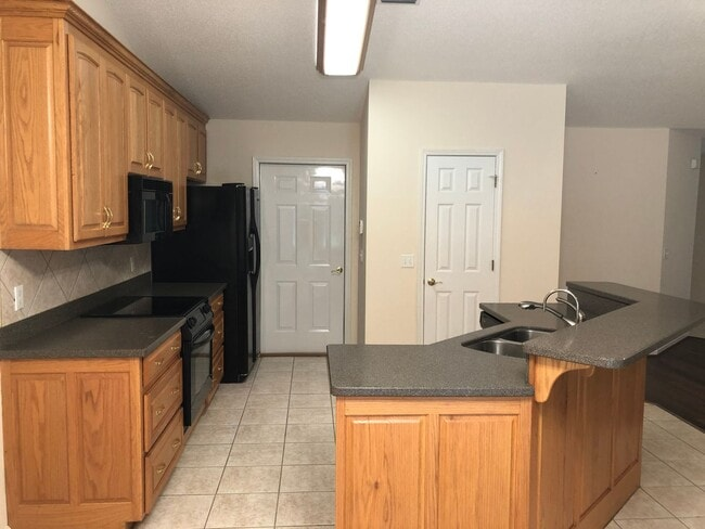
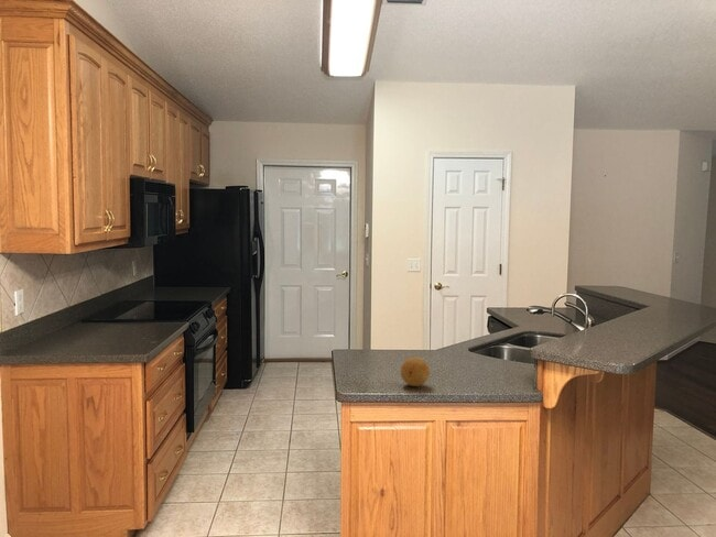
+ fruit [400,357,431,387]
